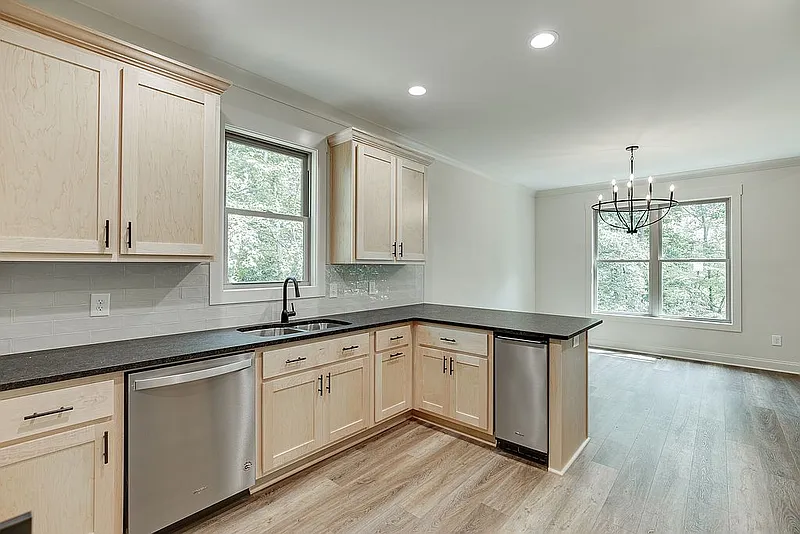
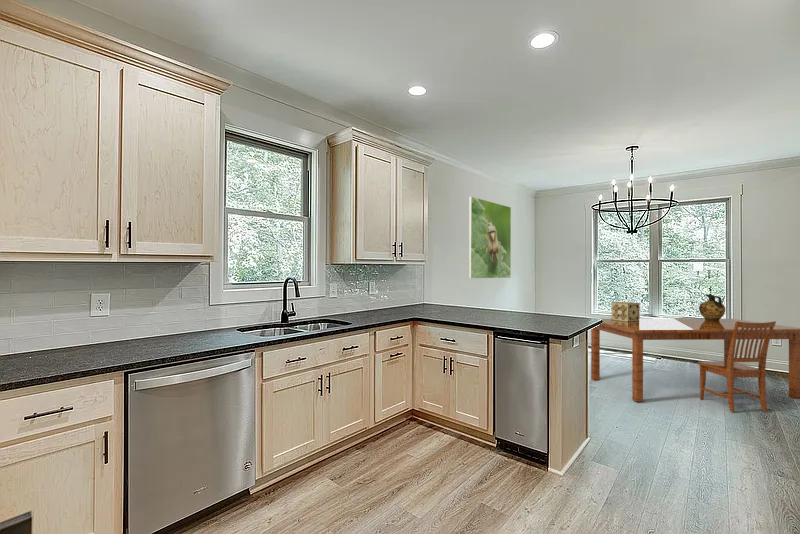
+ decorative box [611,301,641,322]
+ ceramic jug [698,293,726,321]
+ dining table [590,317,800,413]
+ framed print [468,196,512,280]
